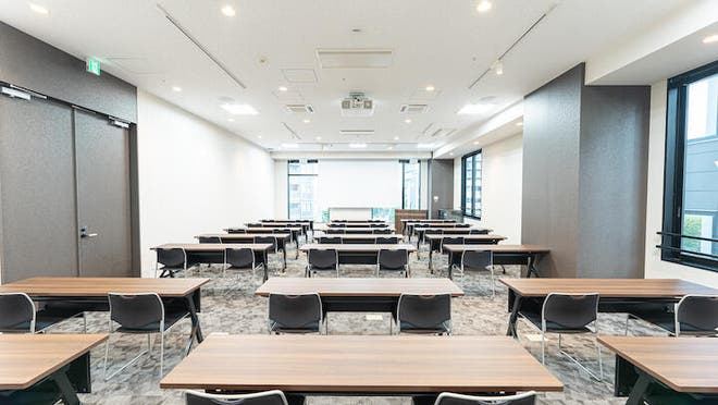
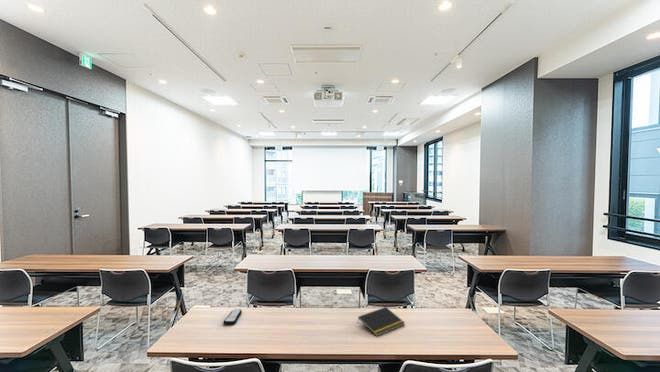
+ notepad [357,306,406,337]
+ remote control [223,308,243,326]
